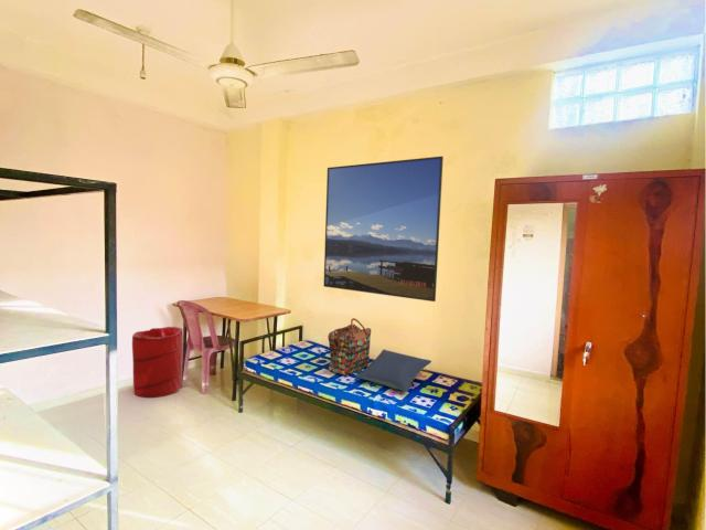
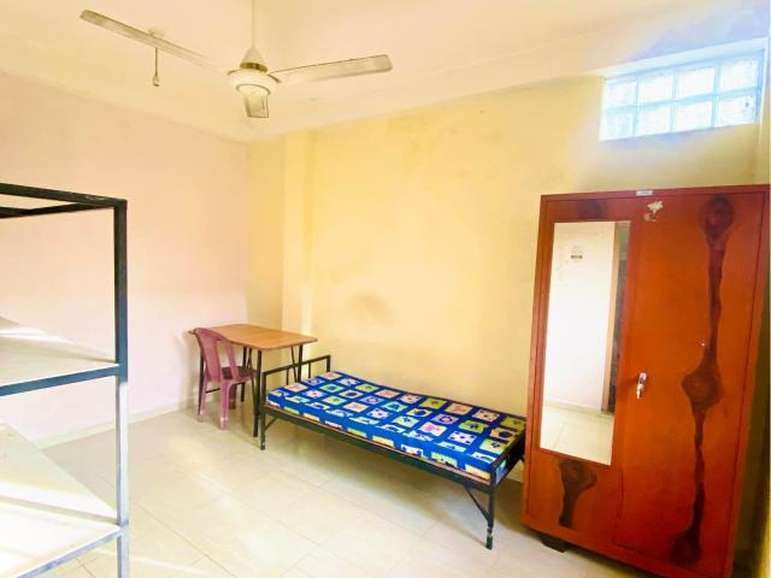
- laundry hamper [131,326,184,399]
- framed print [323,156,445,303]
- pillow [354,349,432,393]
- backpack [327,317,372,377]
